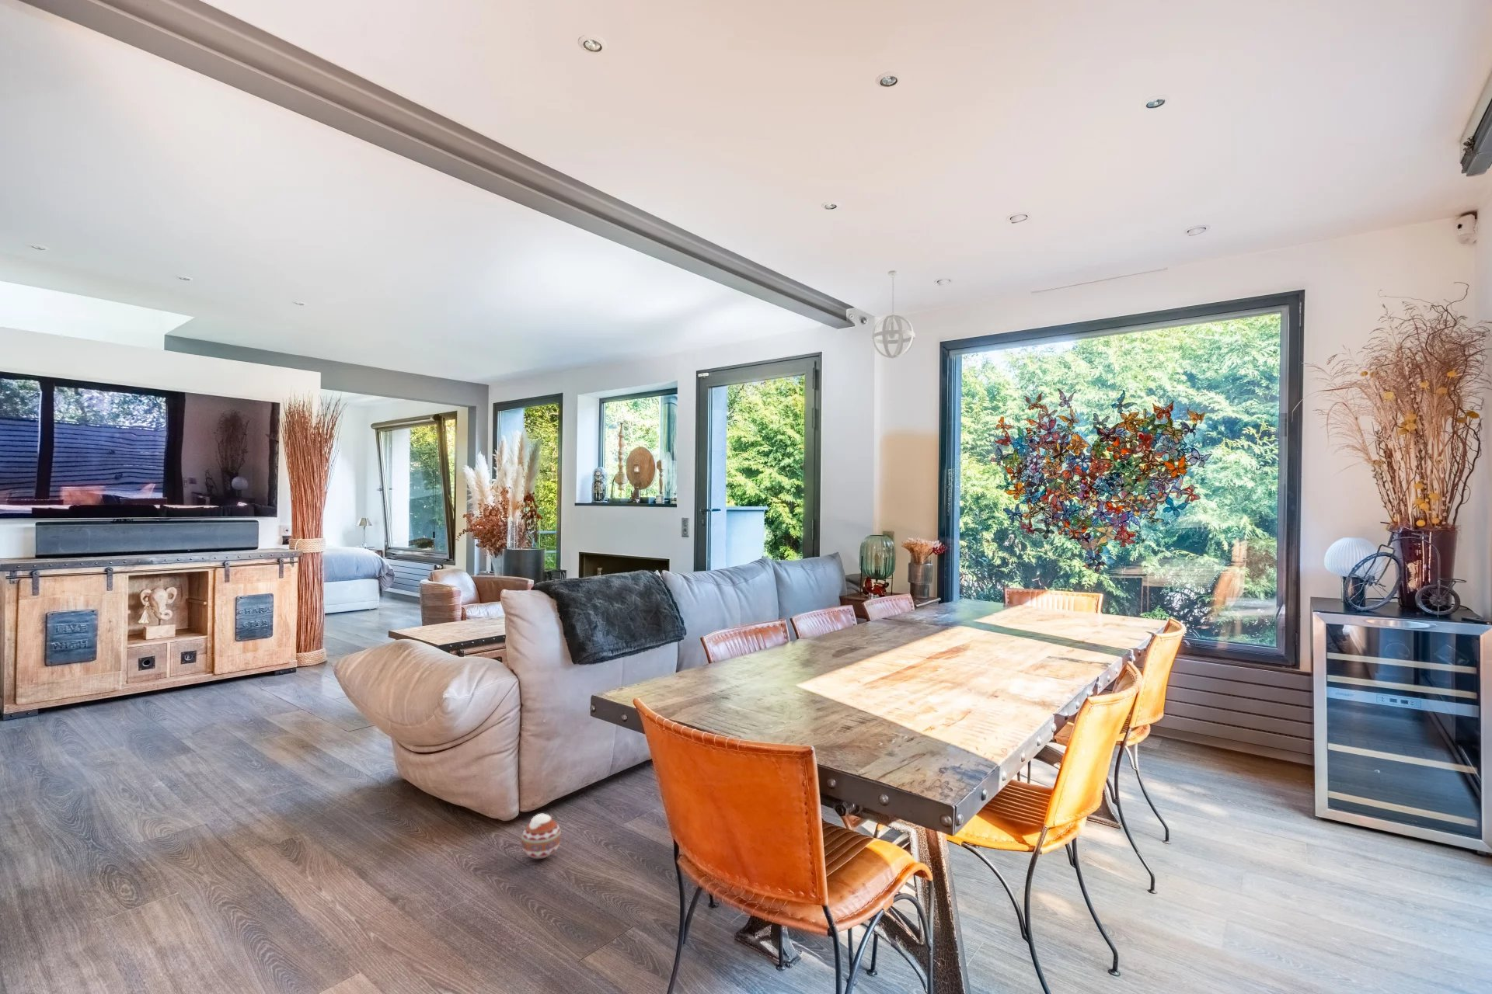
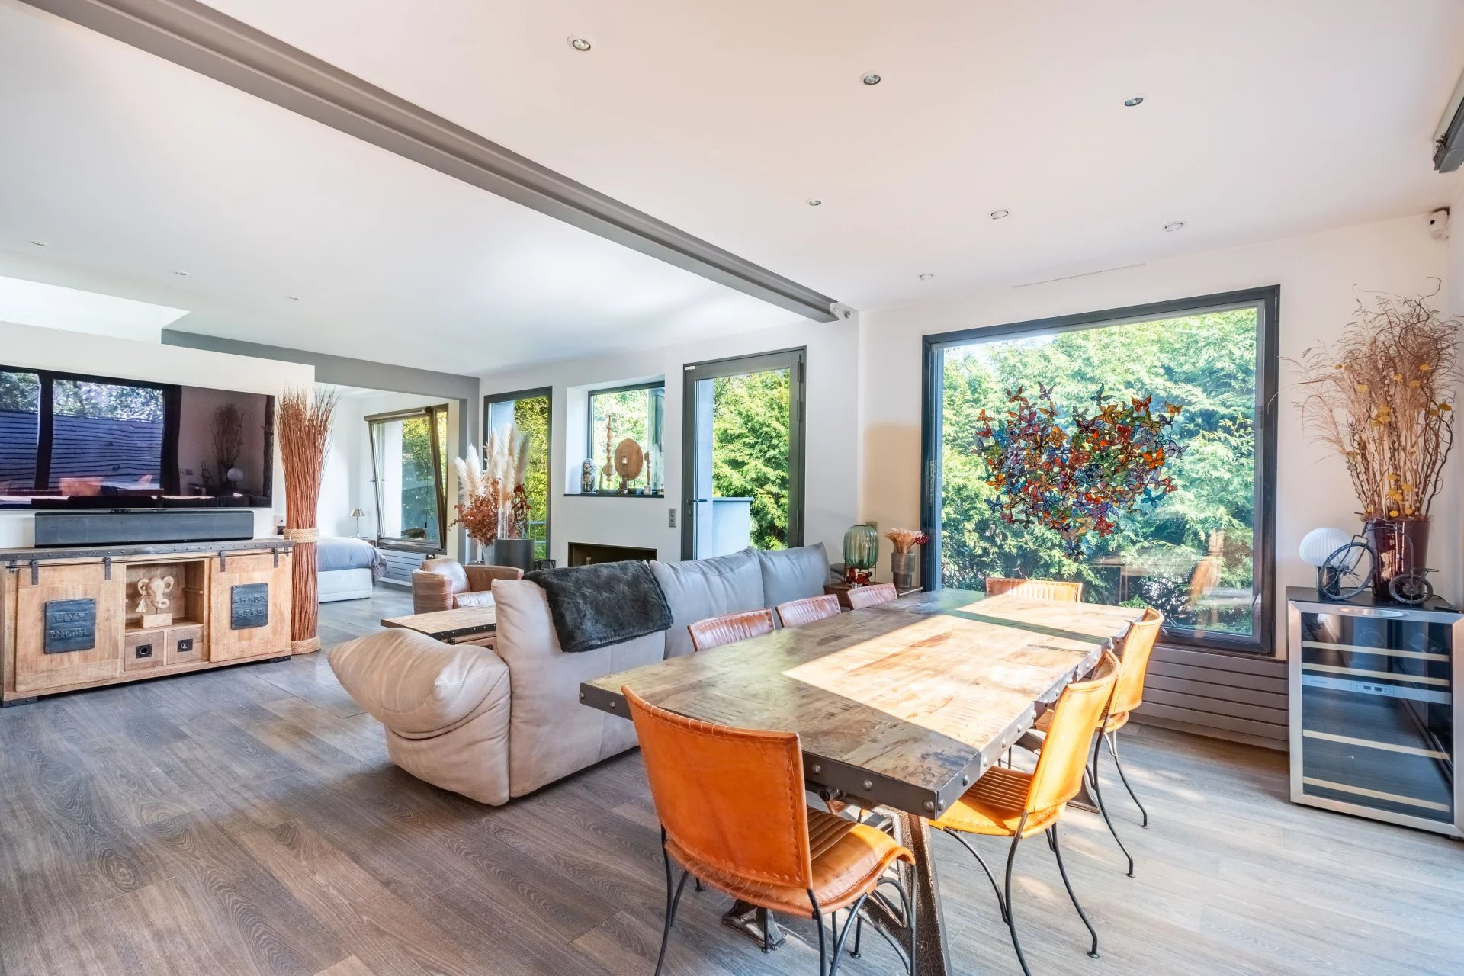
- decorative ball [520,813,562,860]
- pendant light [871,270,916,359]
